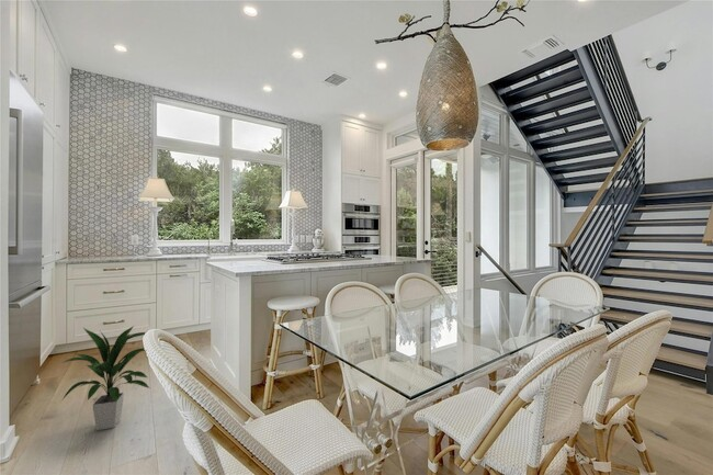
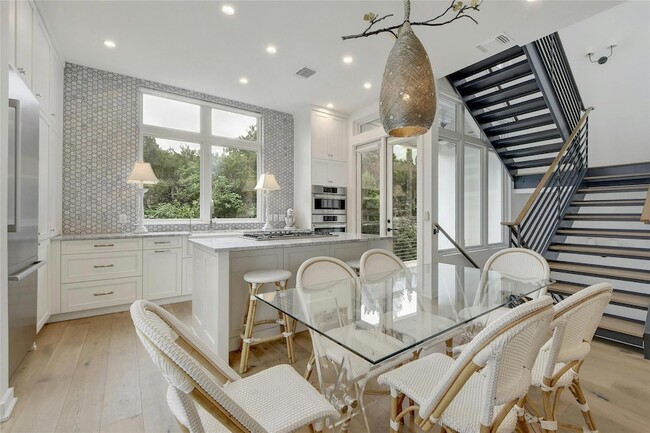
- indoor plant [58,325,151,431]
